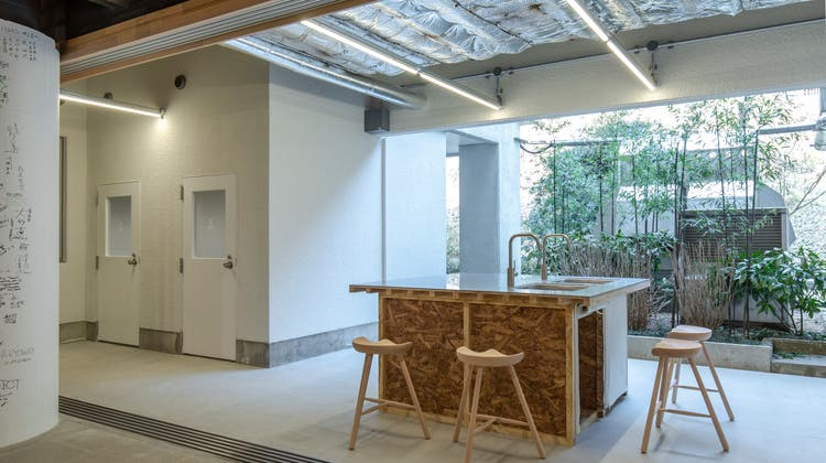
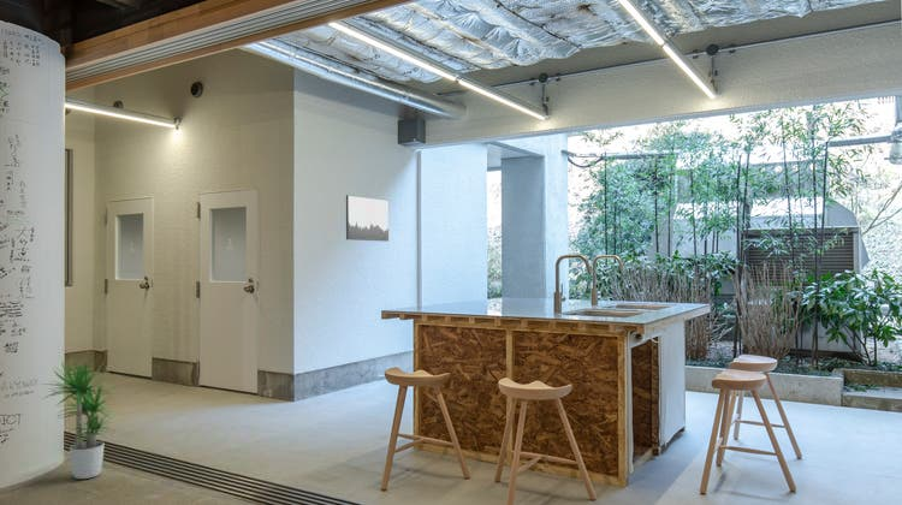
+ wall art [345,194,390,243]
+ potted plant [40,357,120,480]
